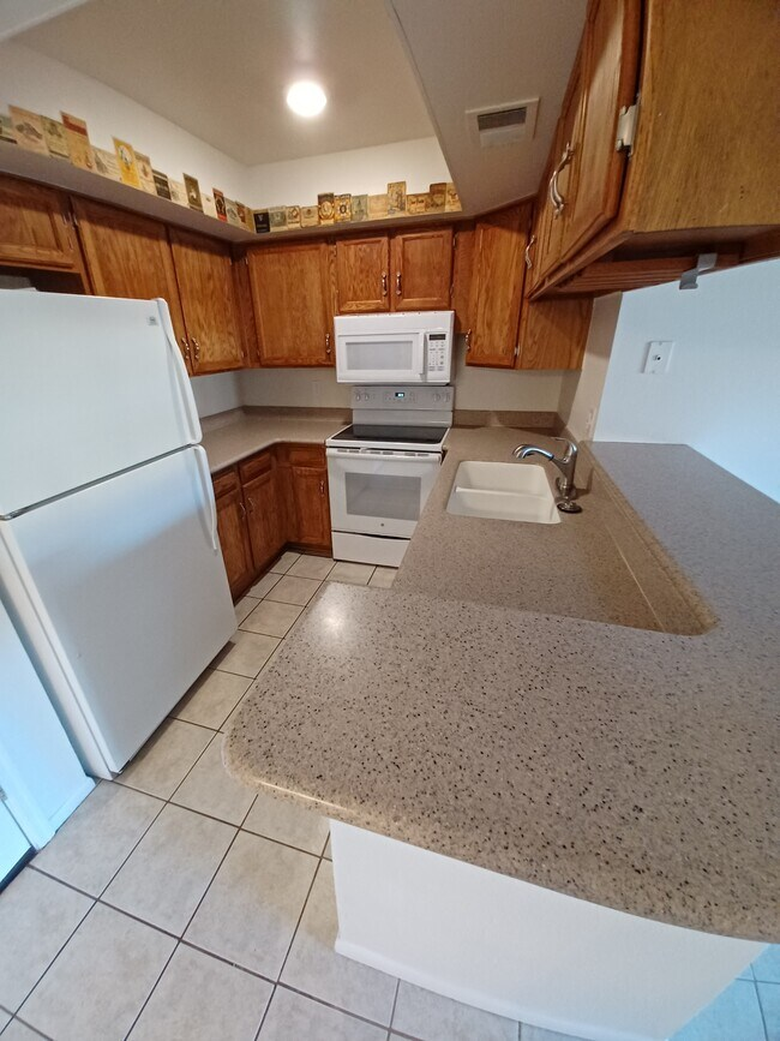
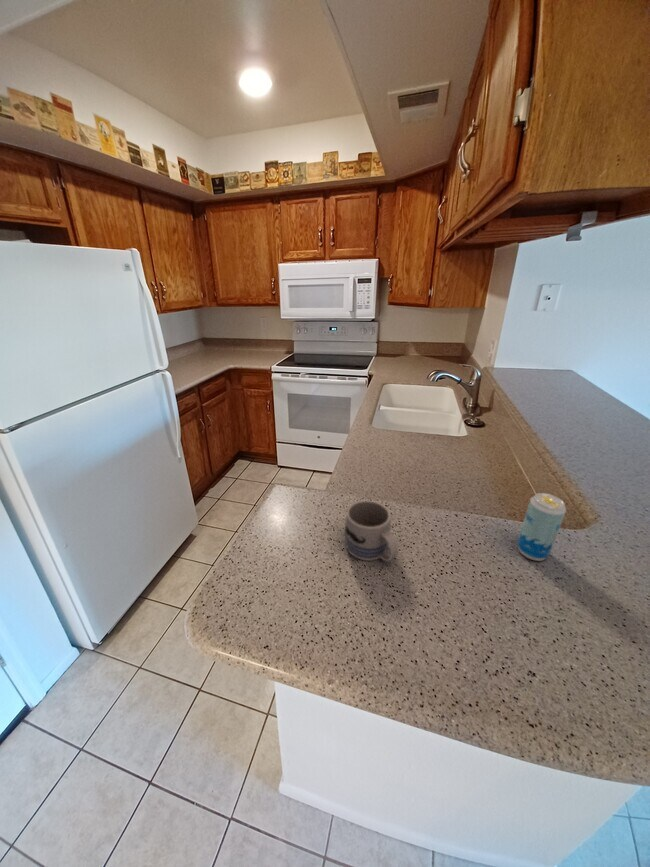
+ beverage can [516,492,567,562]
+ mug [344,500,399,563]
